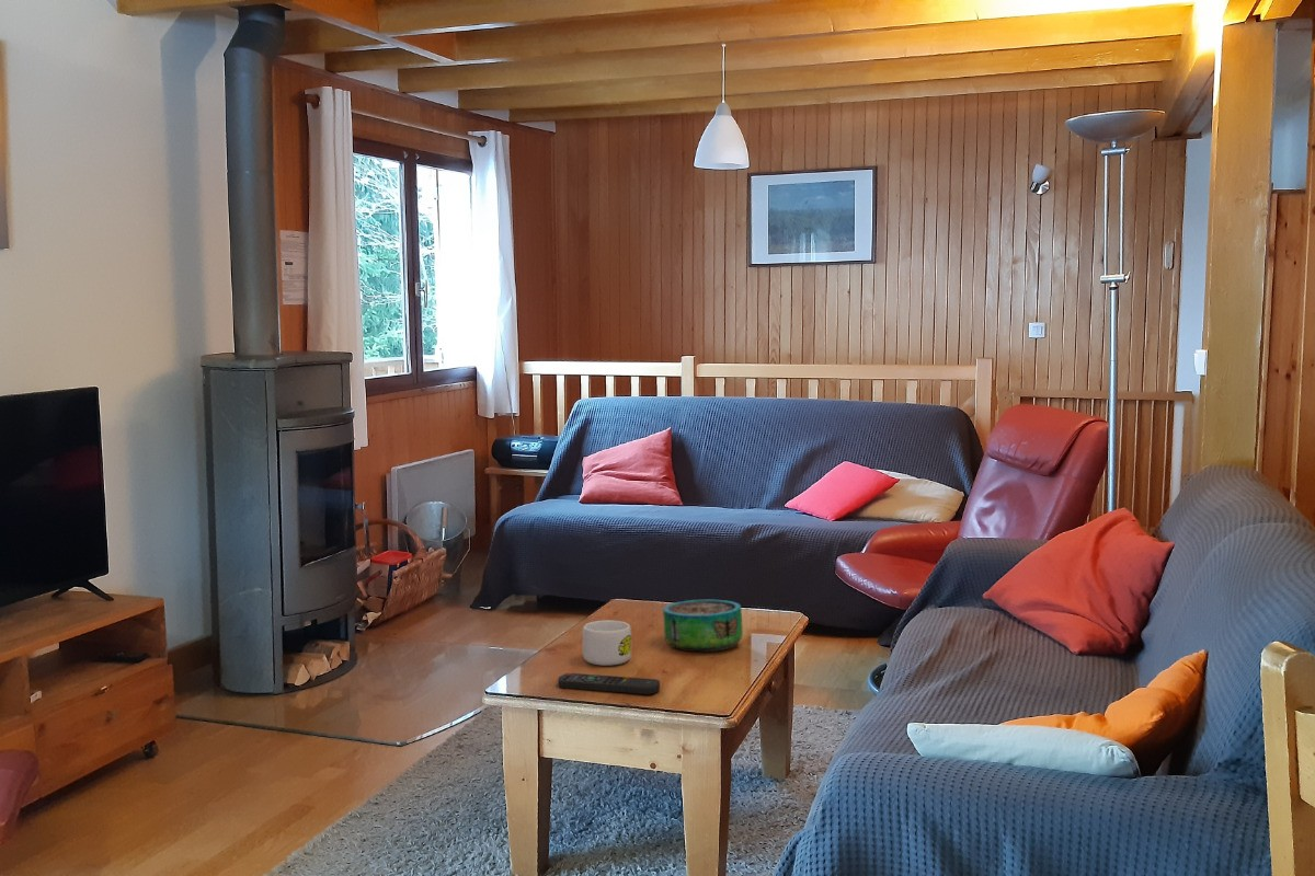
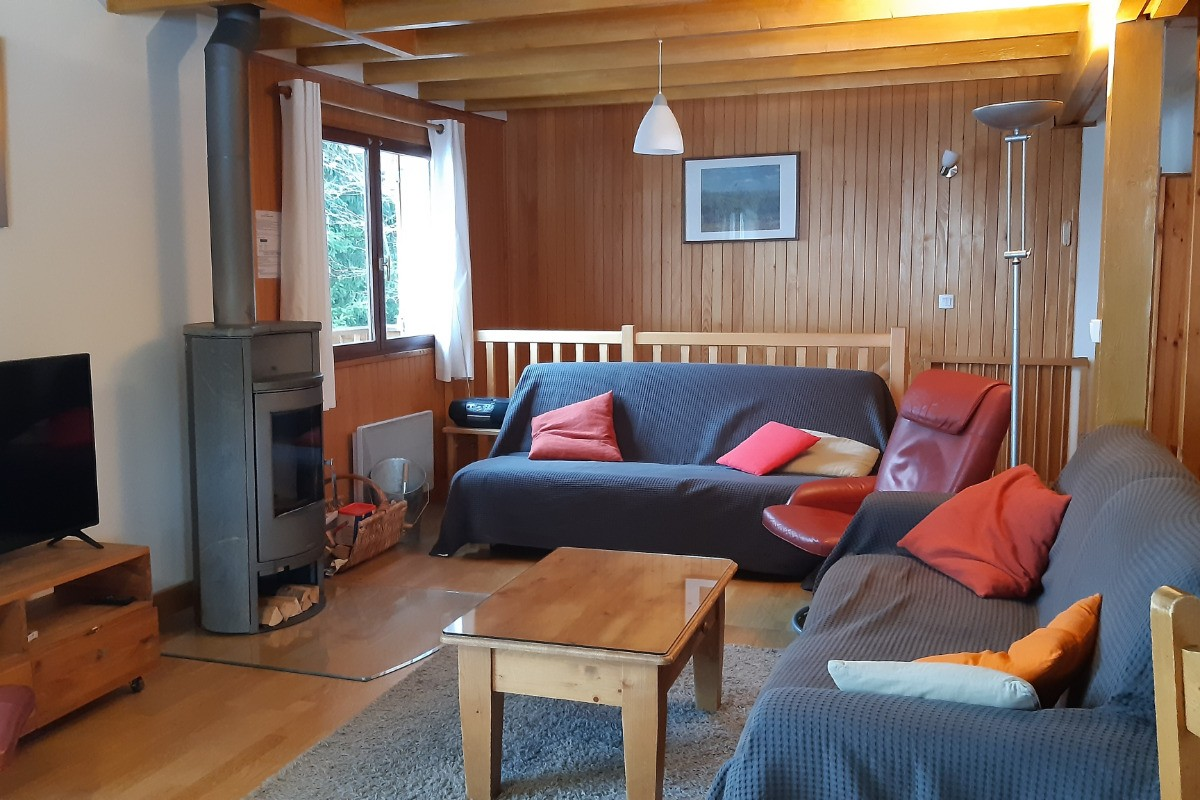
- mug [582,619,632,667]
- remote control [557,672,661,695]
- decorative bowl [662,599,744,653]
